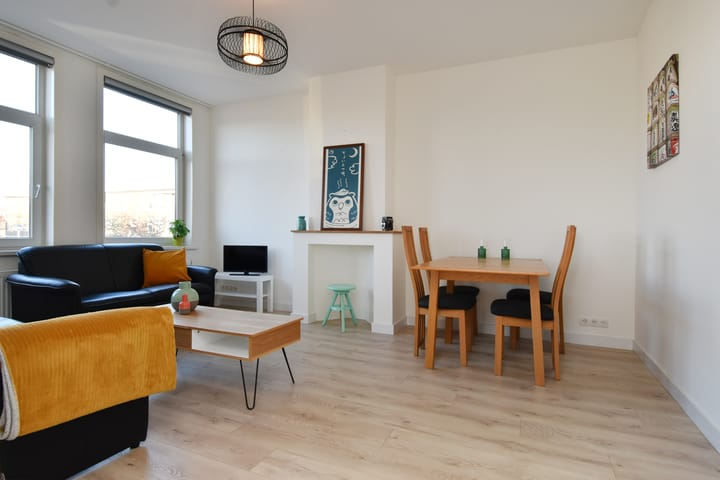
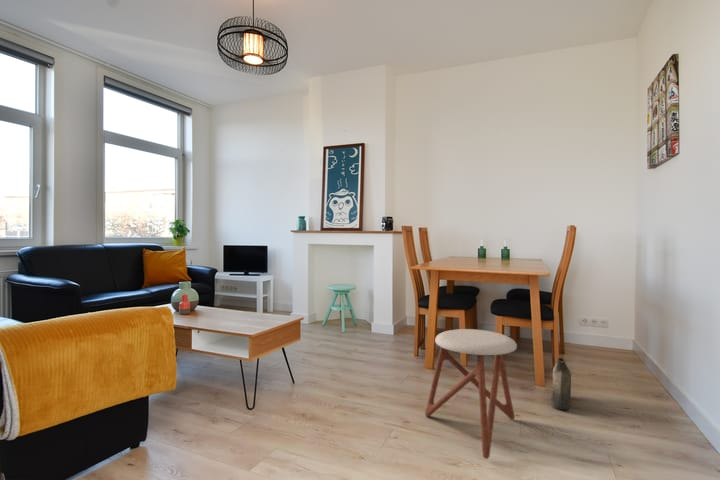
+ stool [424,328,518,460]
+ ceramic jug [551,354,572,411]
